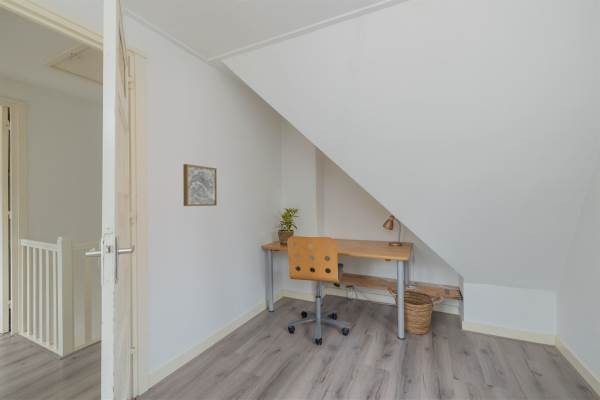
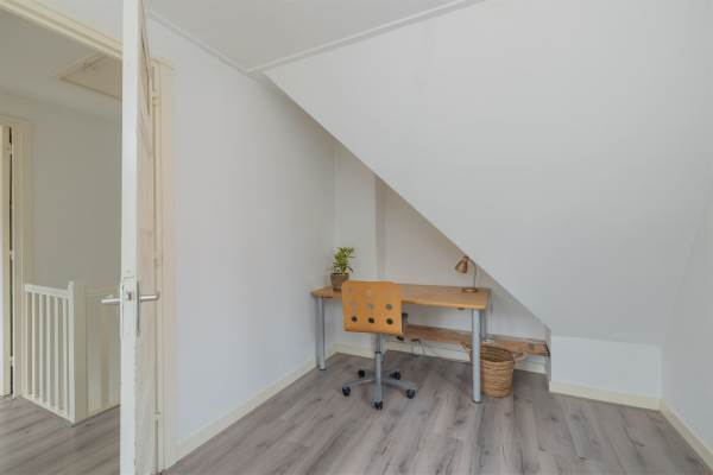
- wall art [182,163,218,207]
